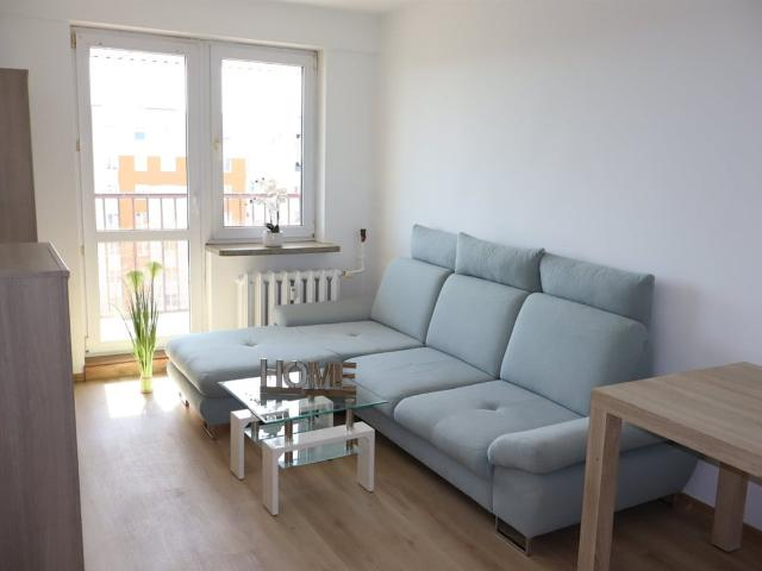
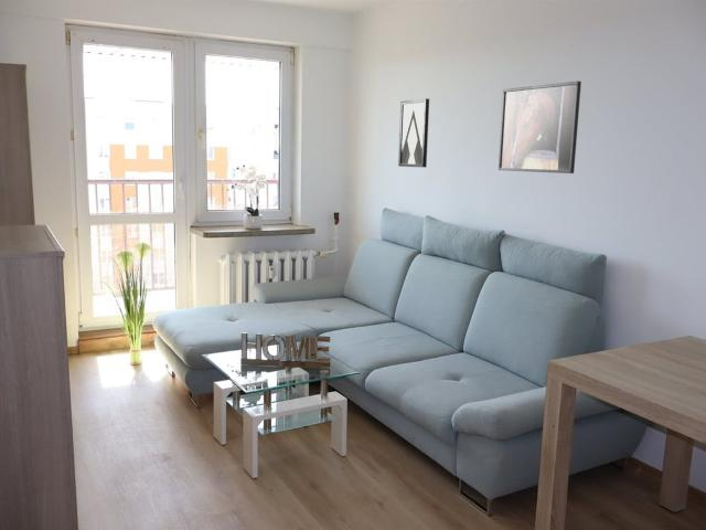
+ wall art [397,97,430,169]
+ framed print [498,80,582,174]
